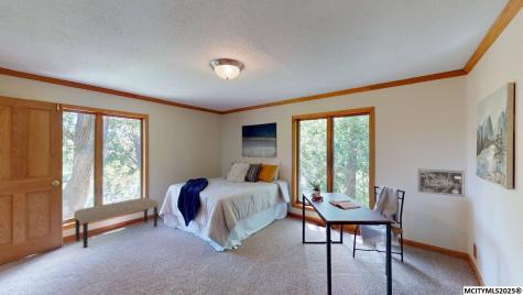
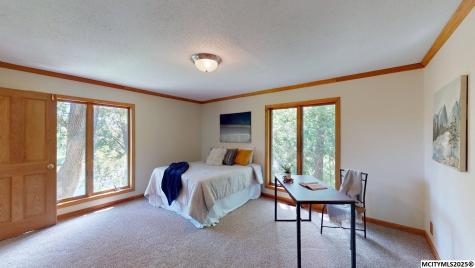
- bench [73,197,160,249]
- wall art [417,168,466,198]
